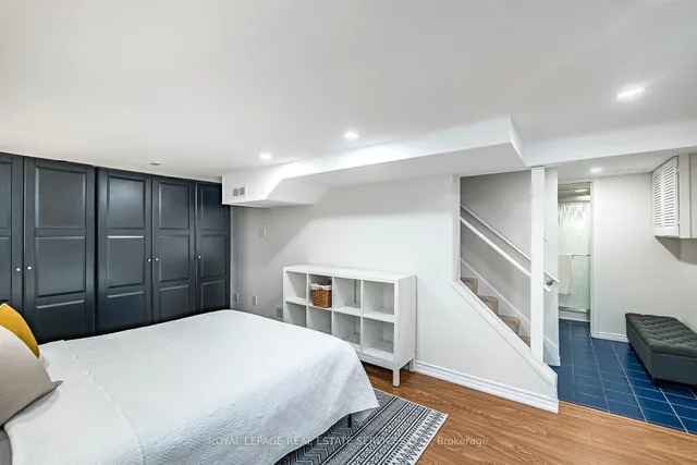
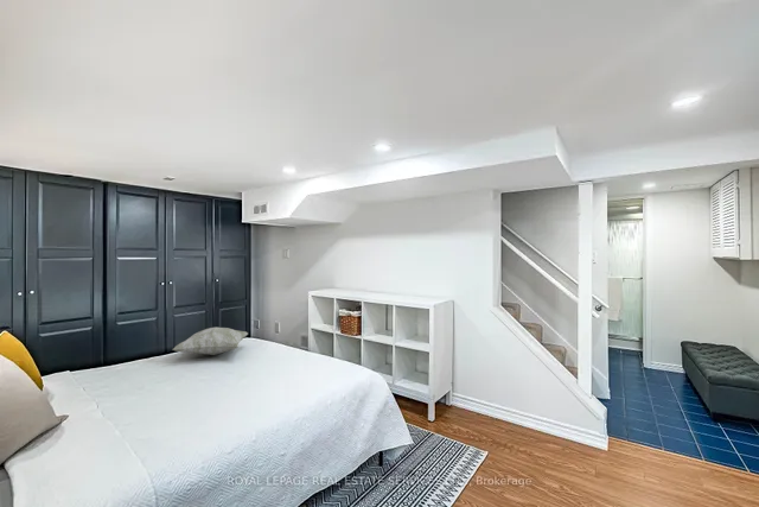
+ decorative pillow [171,327,249,356]
